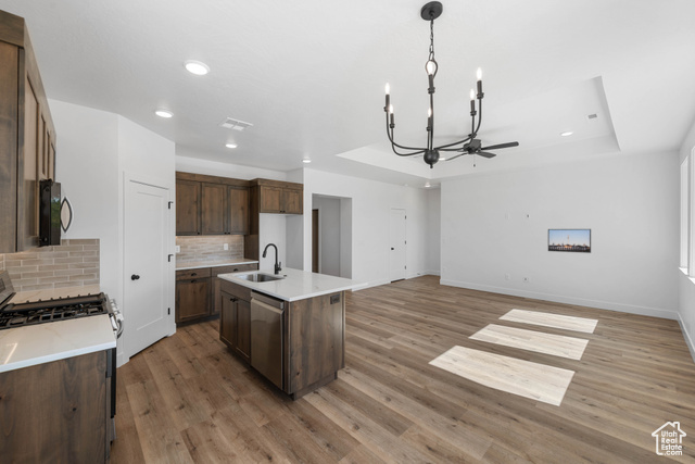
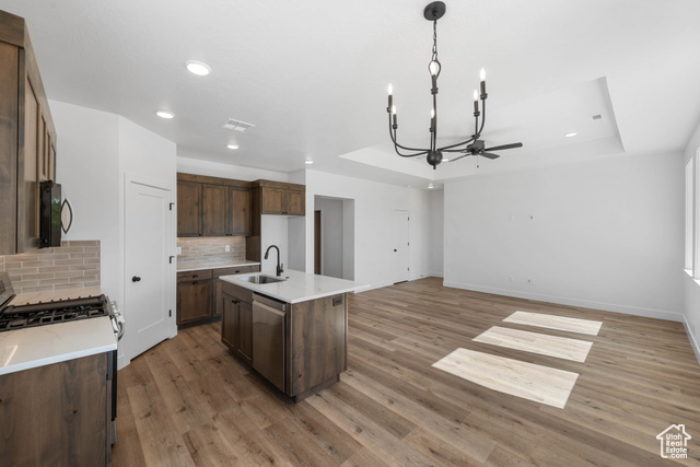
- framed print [547,228,592,254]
